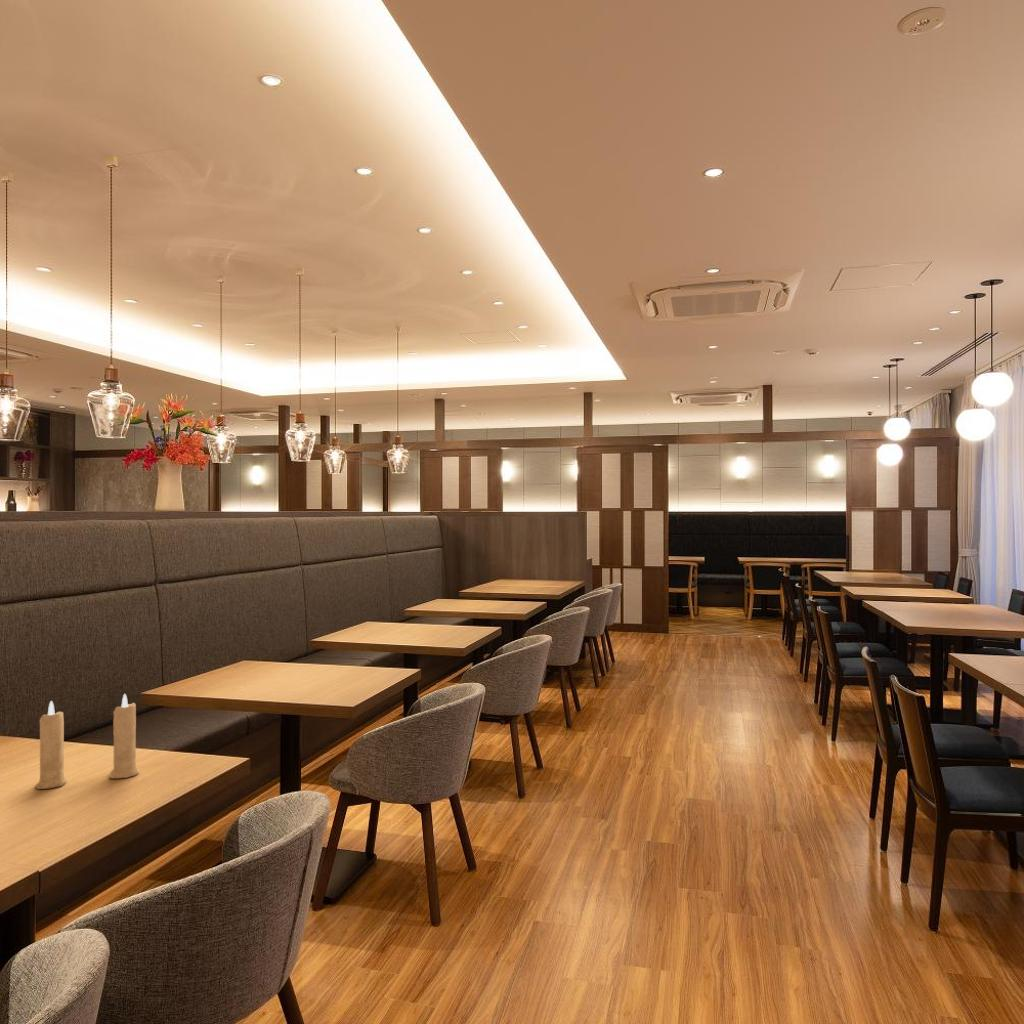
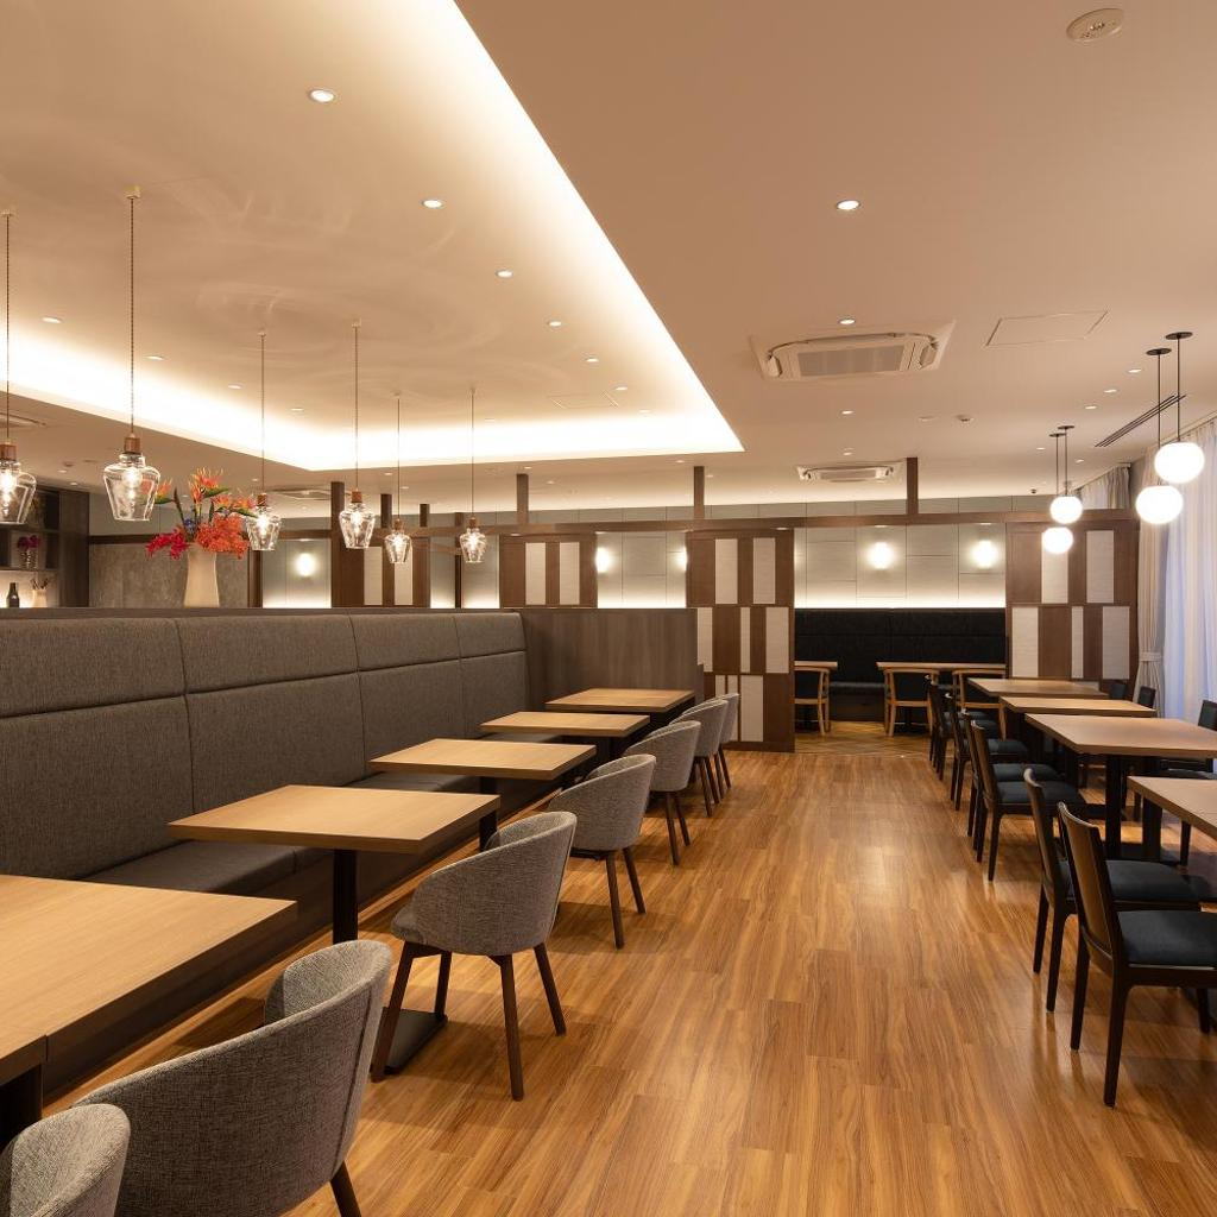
- candle [34,693,140,790]
